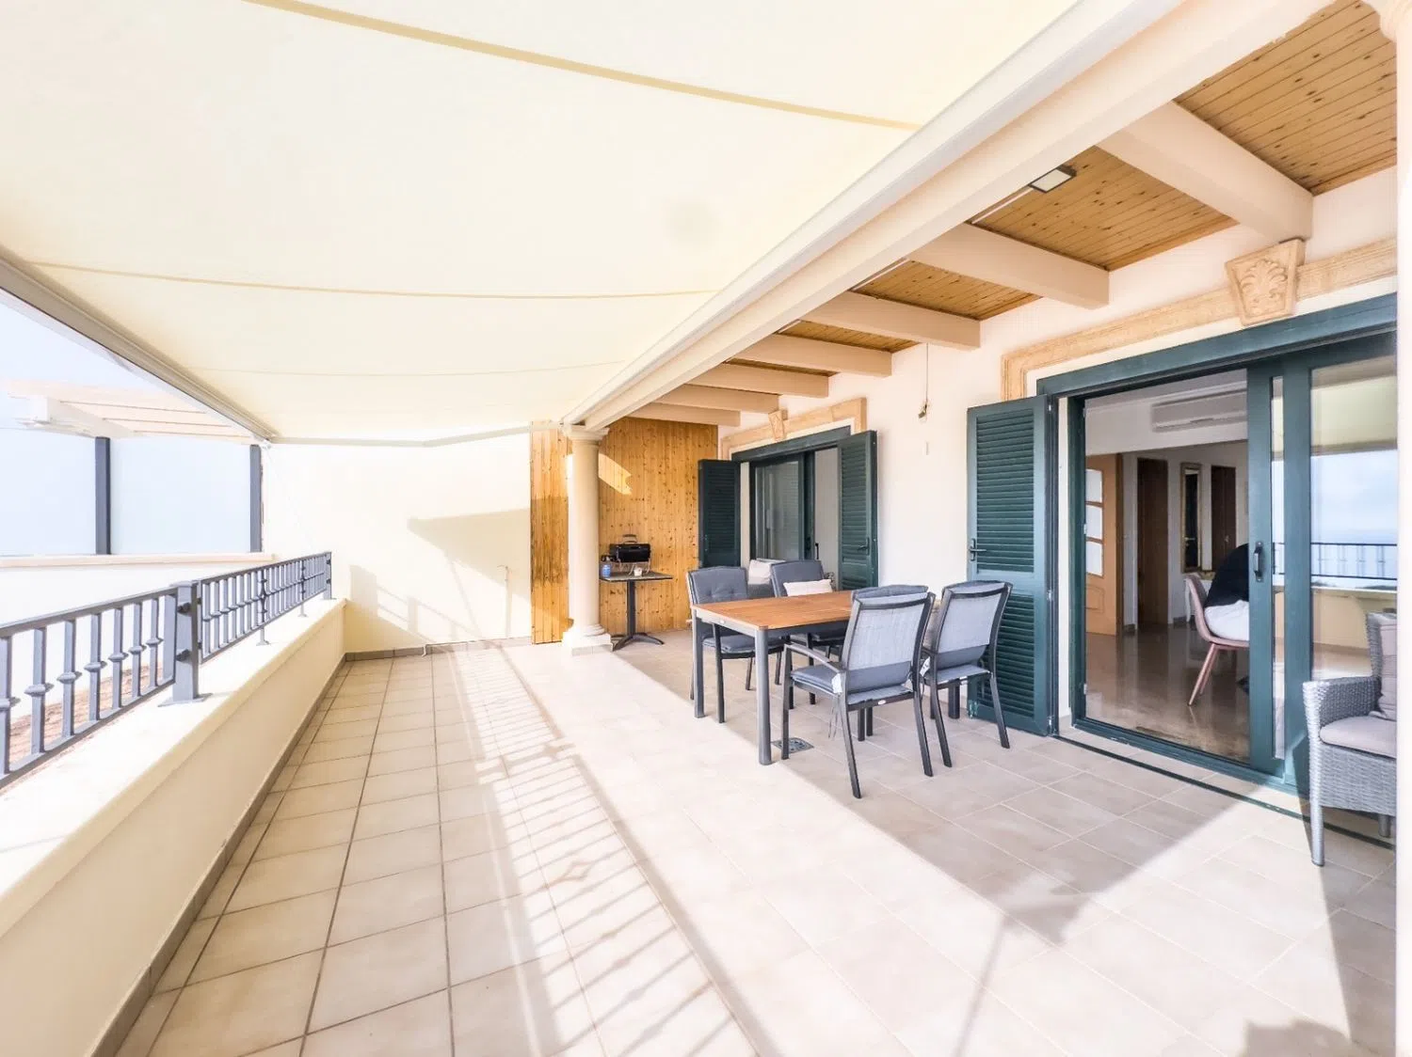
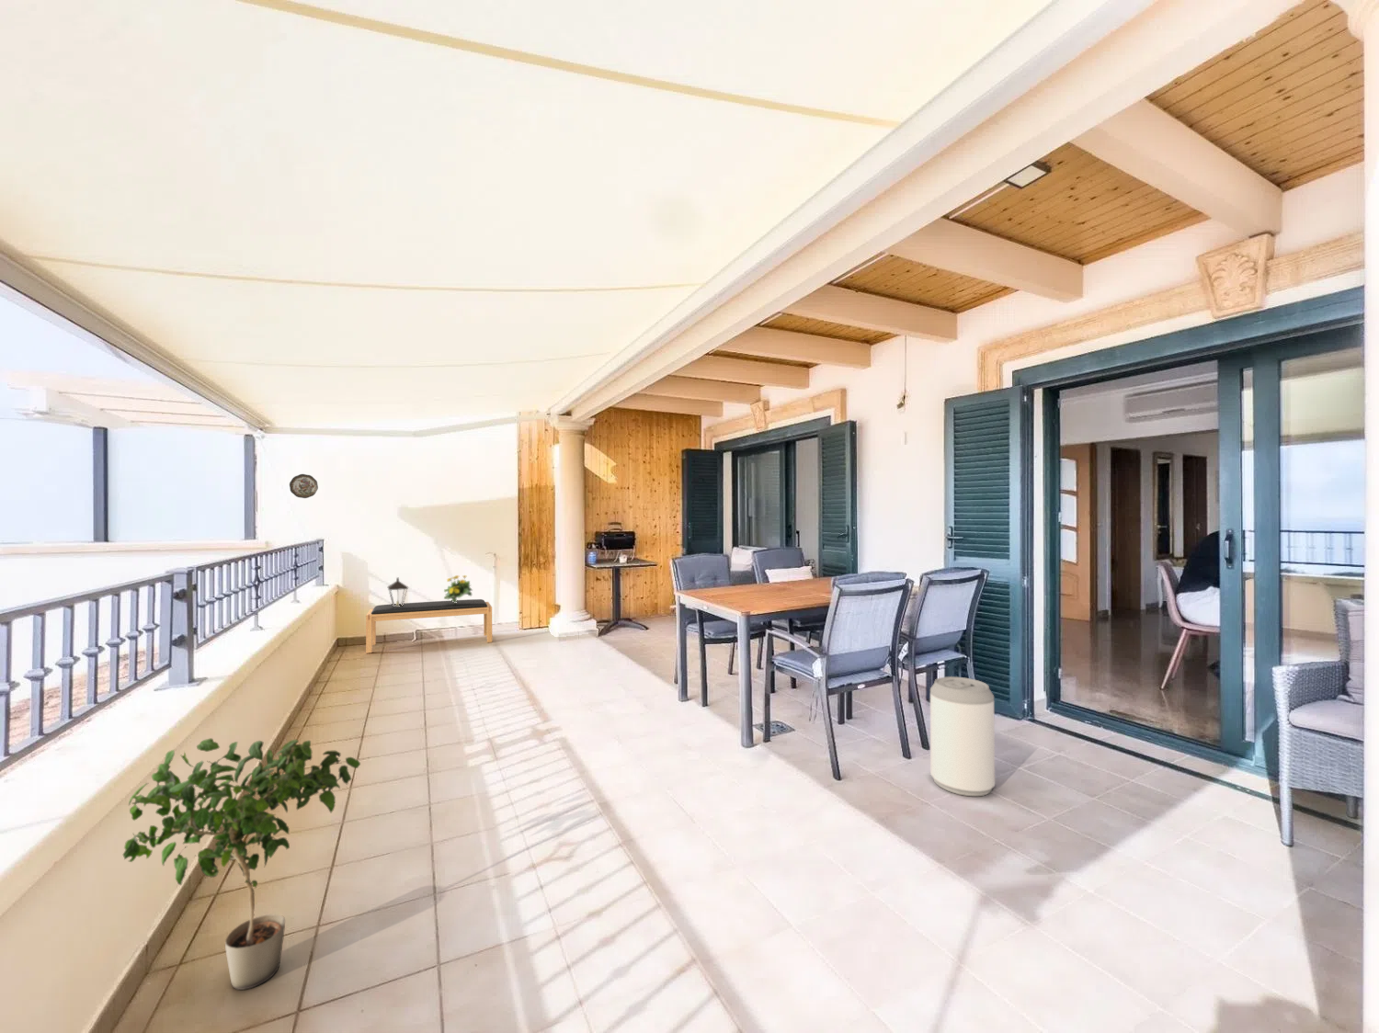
+ flowering plant [443,574,473,603]
+ decorative plate [289,473,319,499]
+ potted plant [123,737,361,991]
+ bench [365,598,493,654]
+ lantern [386,576,409,607]
+ beverage can [930,676,996,796]
